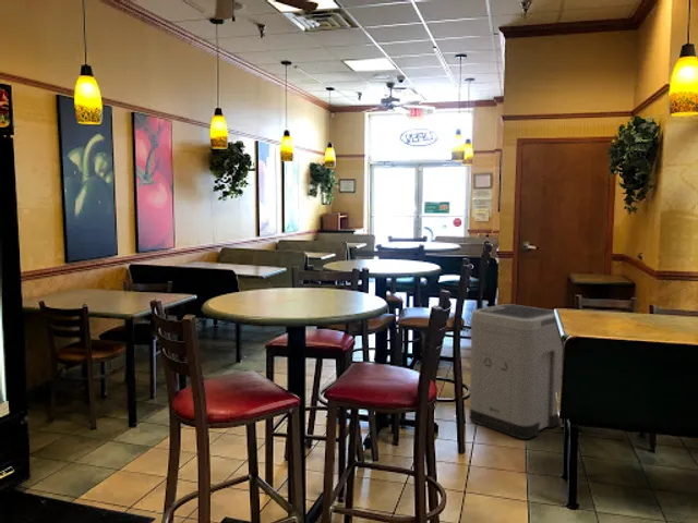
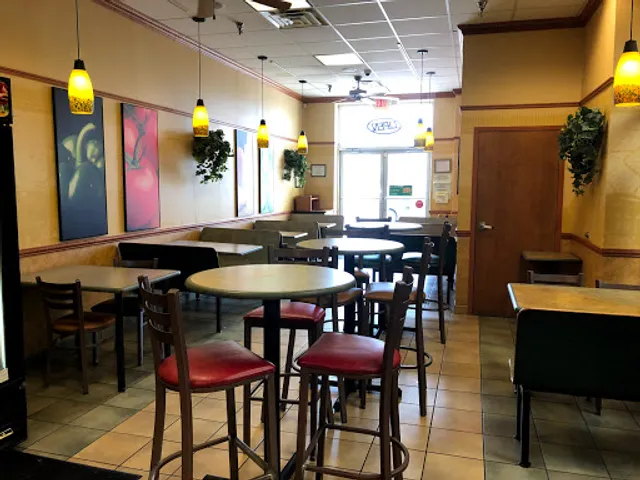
- trash can [469,303,564,440]
